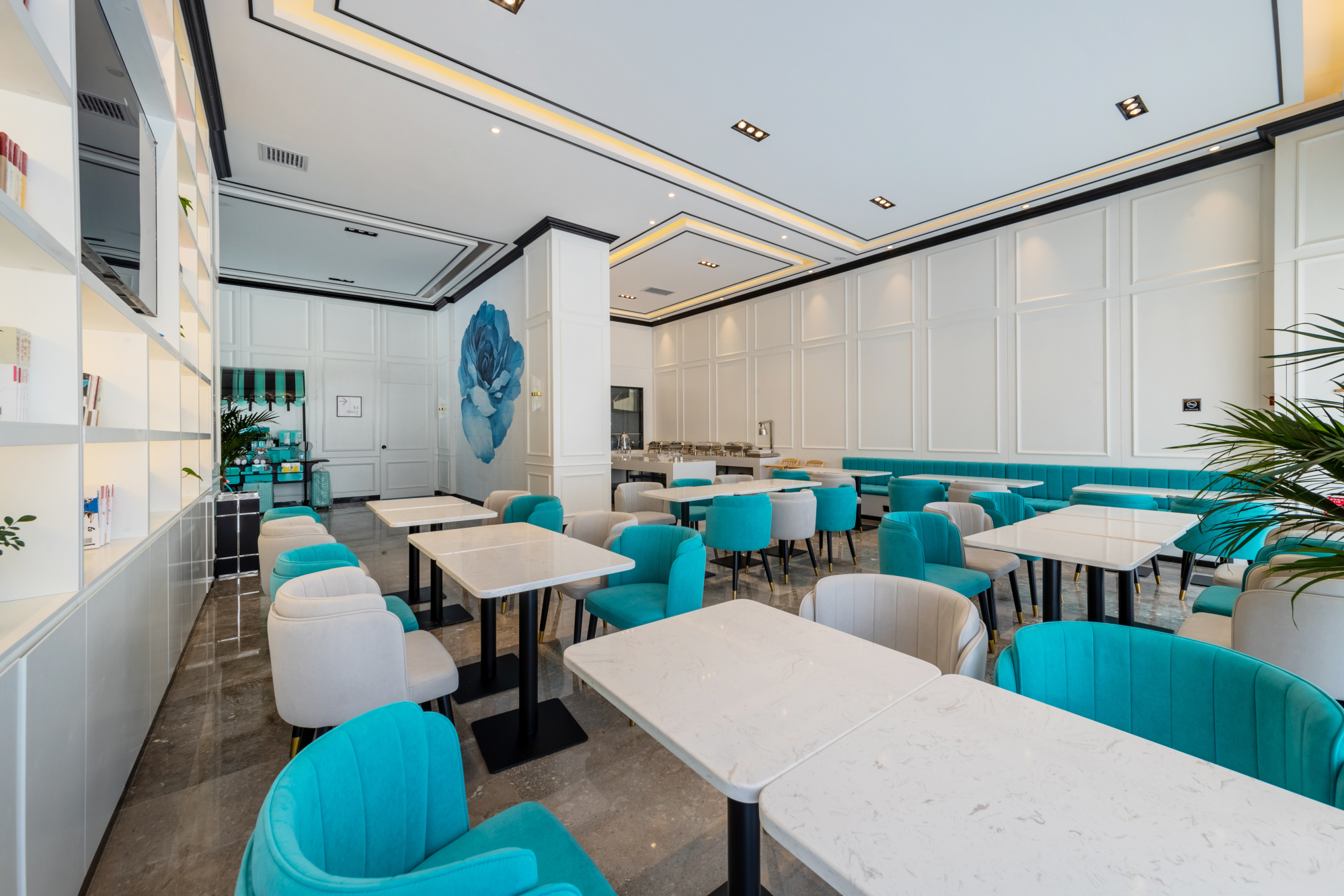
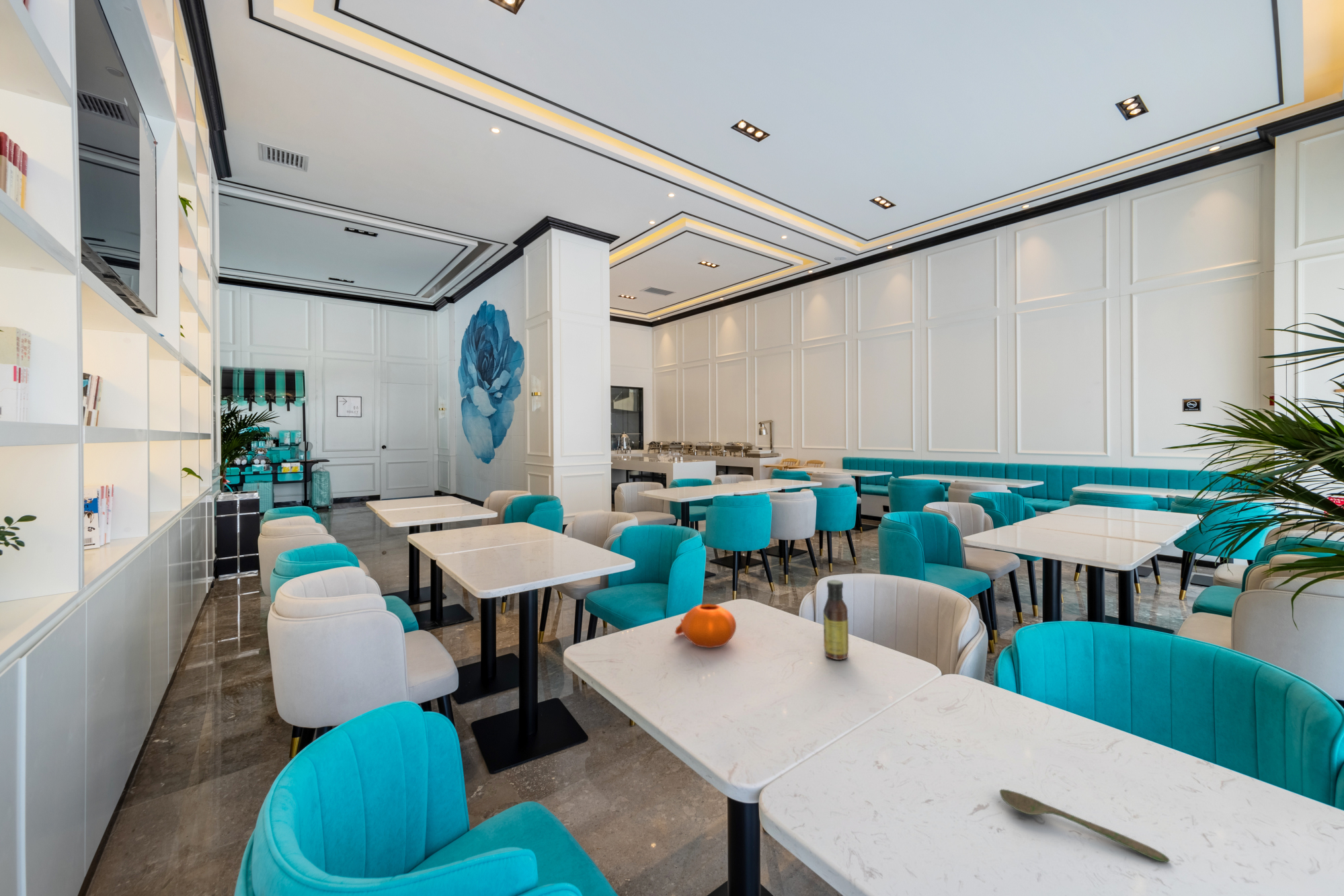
+ sauce bottle [822,579,849,661]
+ vase [674,603,737,649]
+ spoon [999,788,1170,863]
